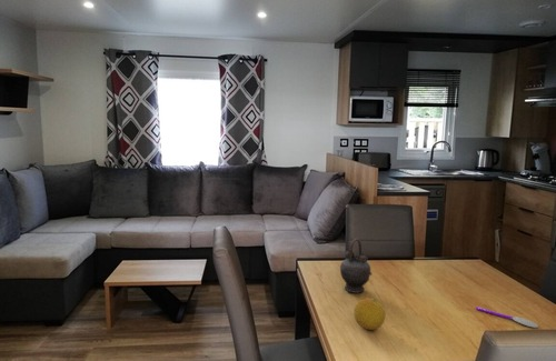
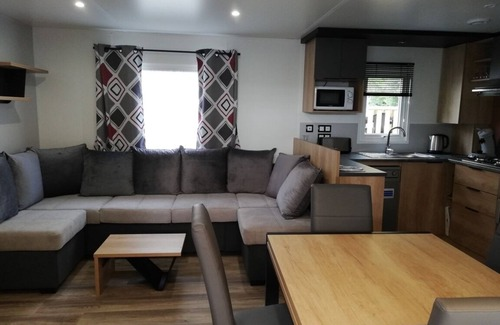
- fruit [353,298,386,331]
- teapot [339,238,374,294]
- spoon [475,305,539,329]
